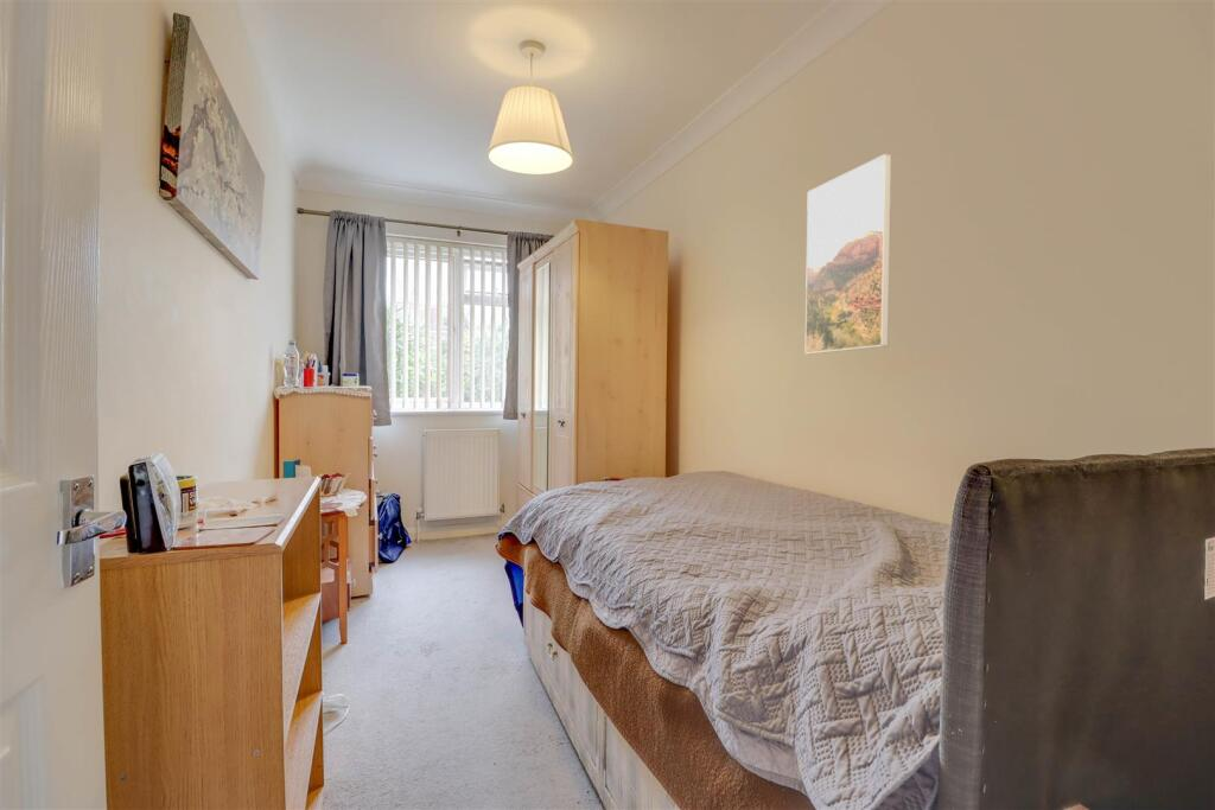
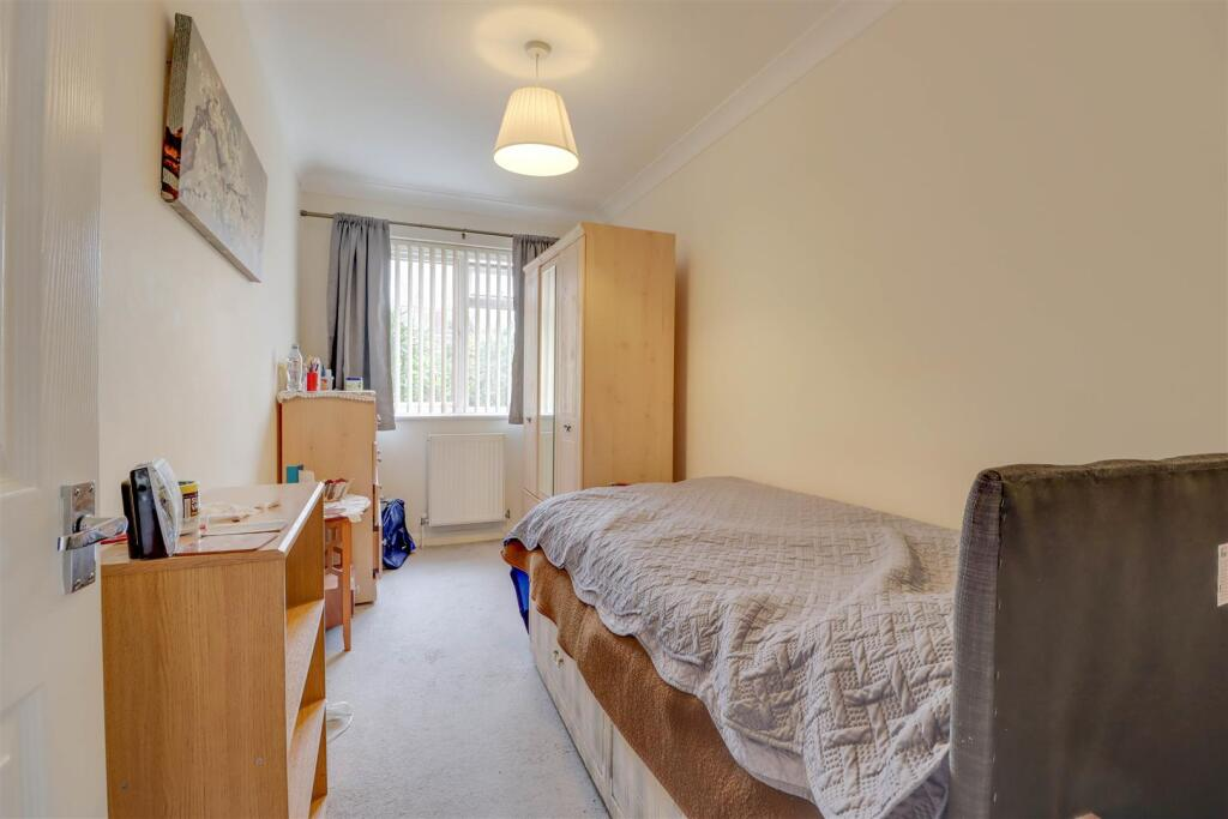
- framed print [804,153,892,356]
